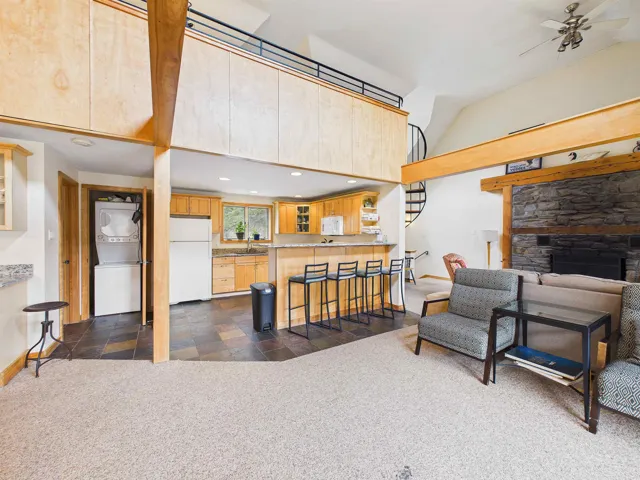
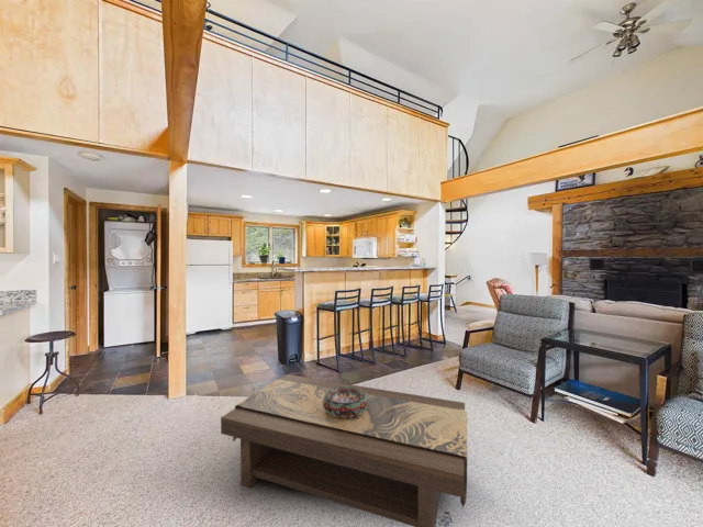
+ decorative bowl [323,386,368,418]
+ coffee table [220,373,469,527]
